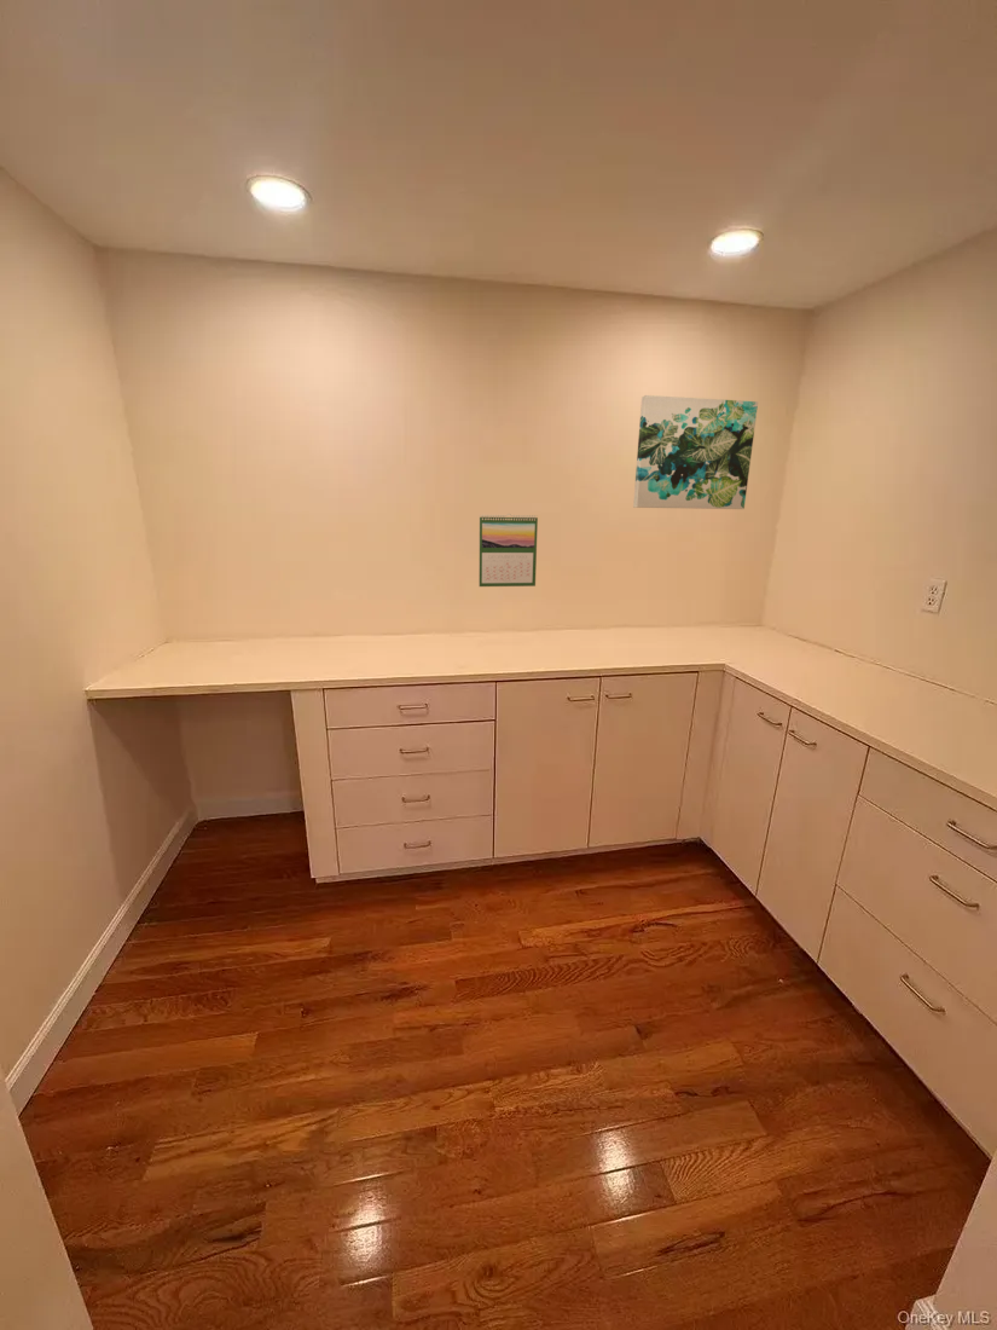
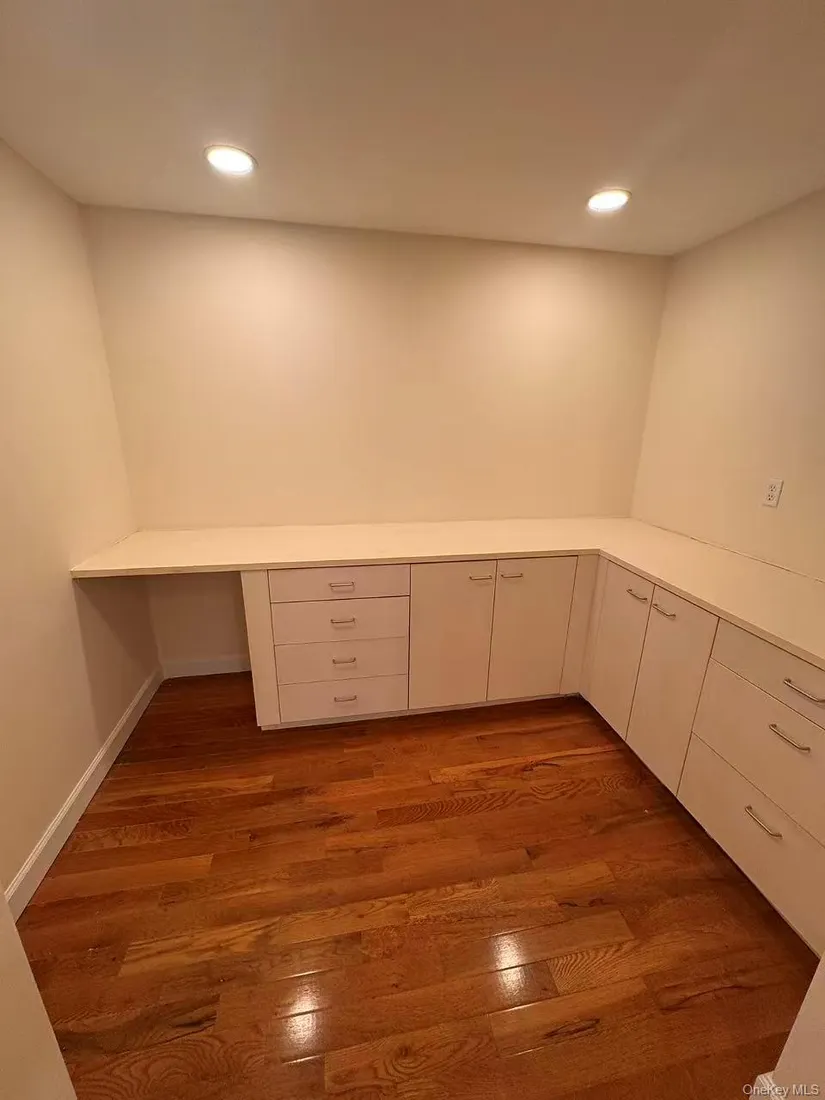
- calendar [477,513,539,588]
- wall art [632,394,759,510]
